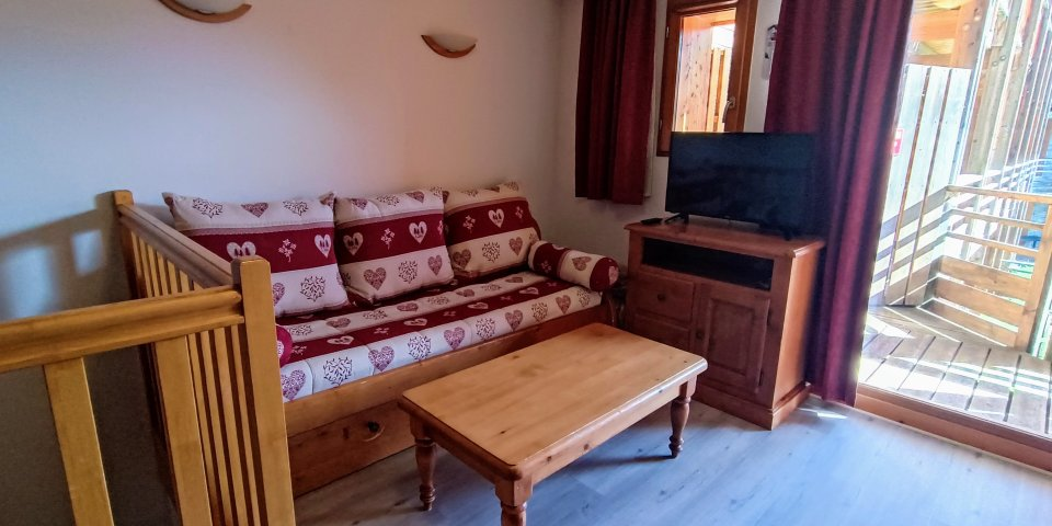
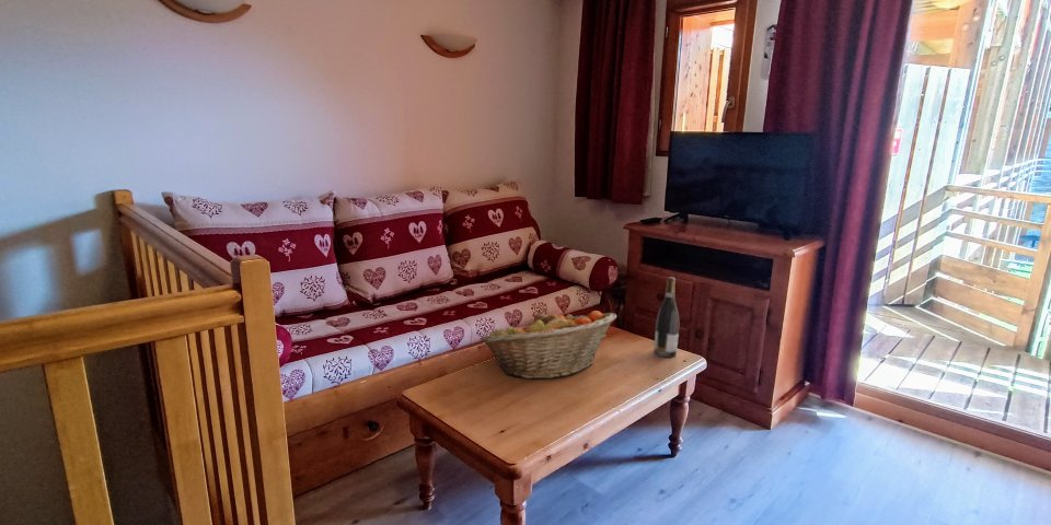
+ fruit basket [480,310,617,380]
+ wine bottle [654,276,681,359]
